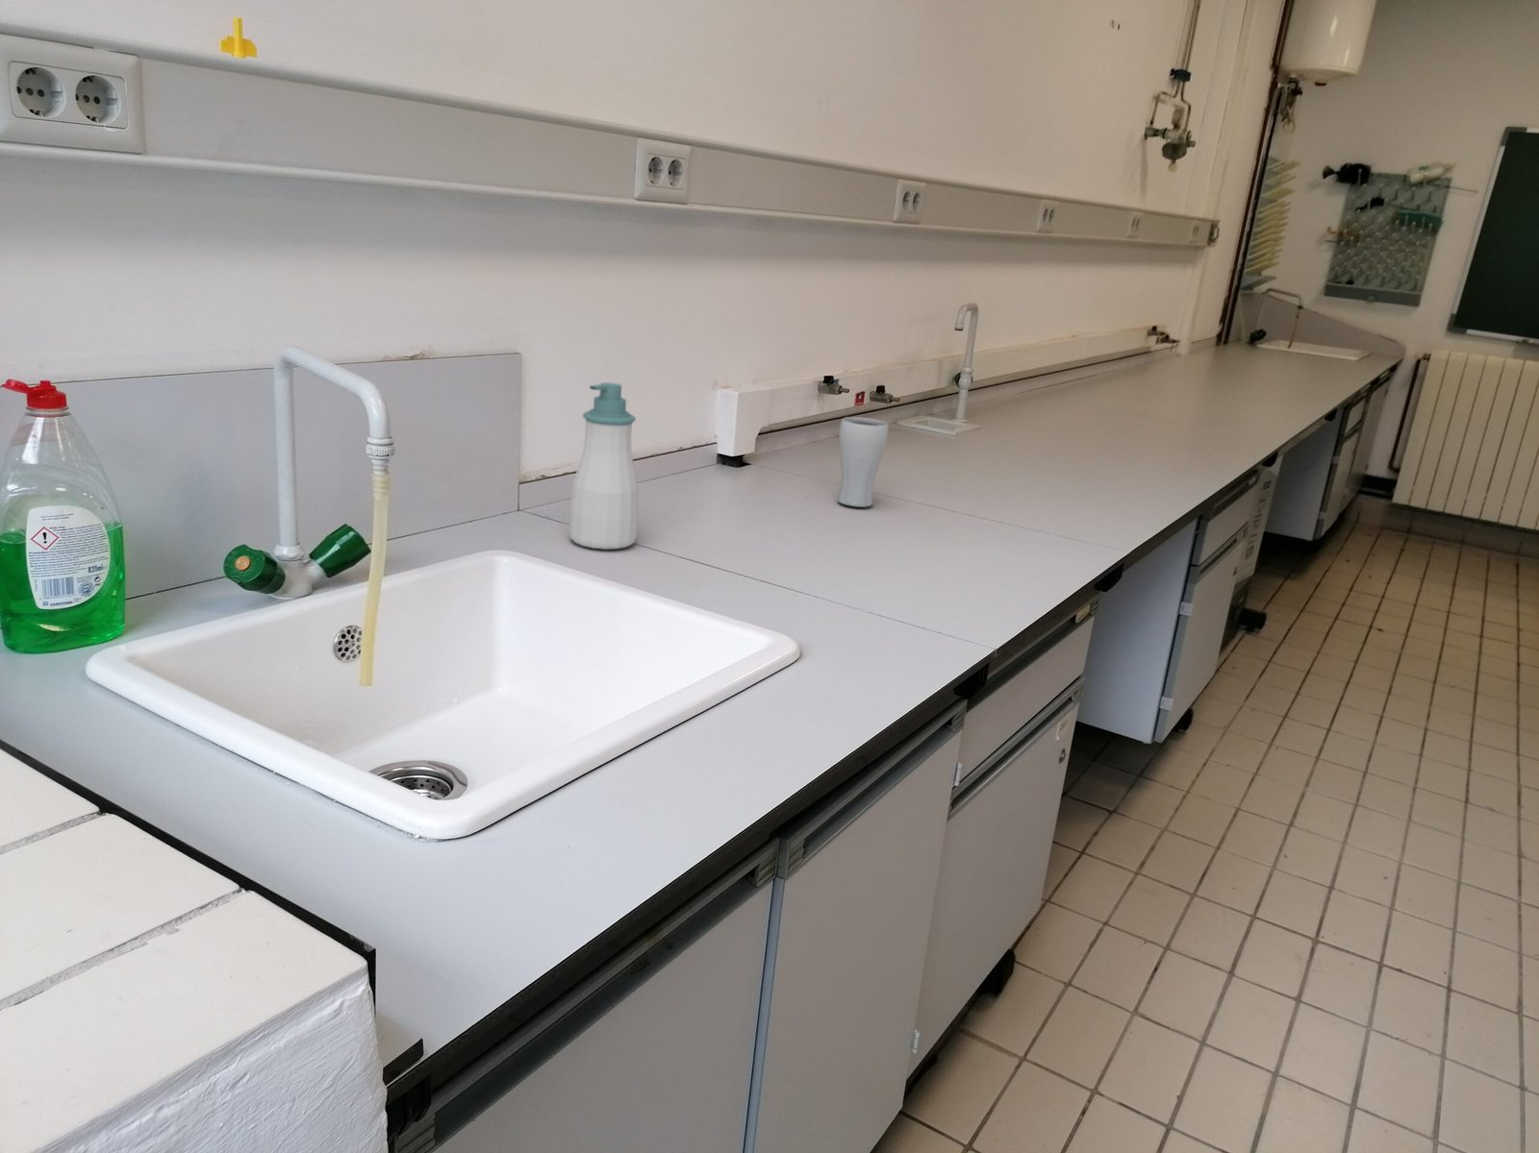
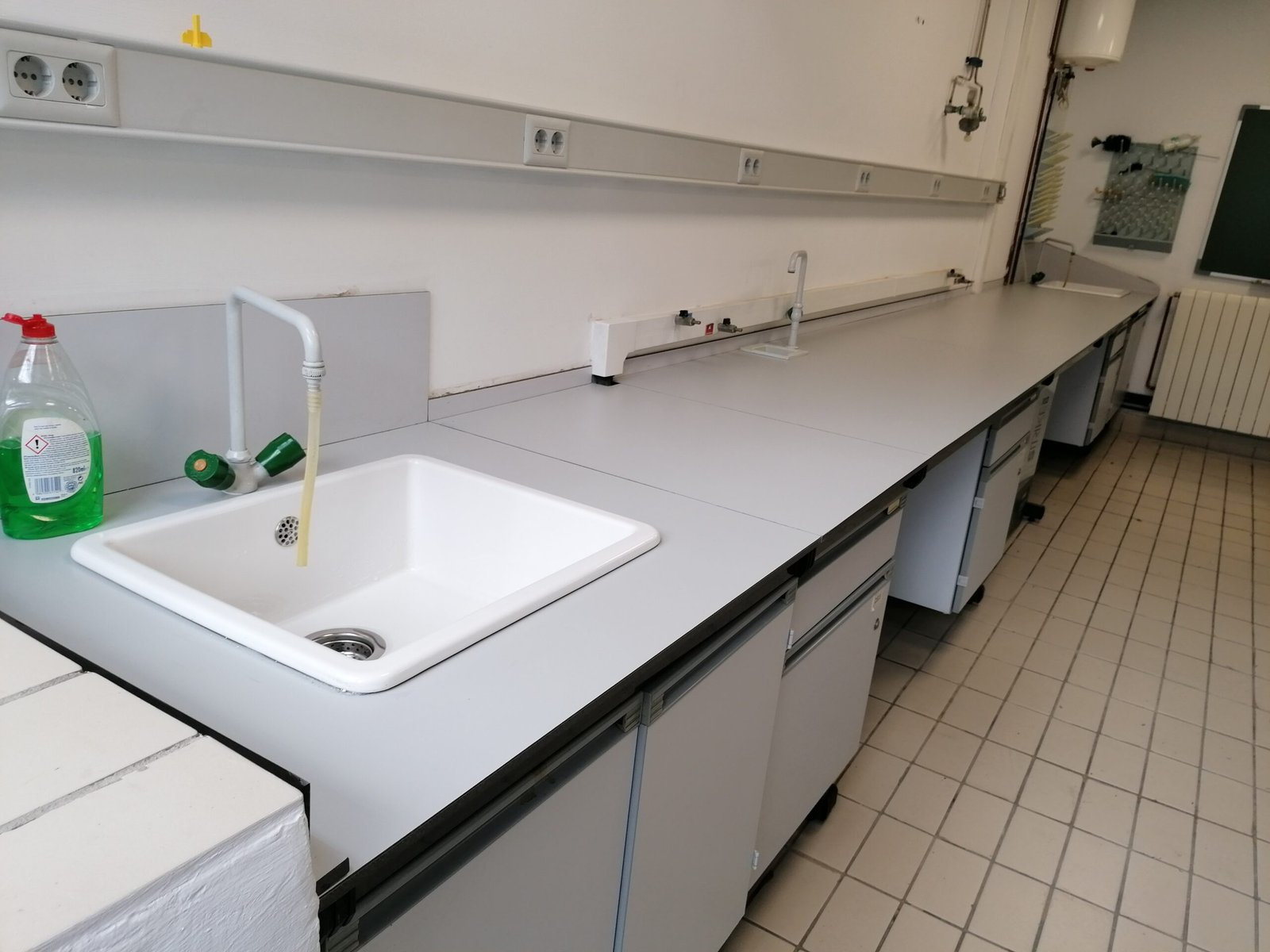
- soap bottle [567,382,639,551]
- drinking glass [836,417,889,509]
